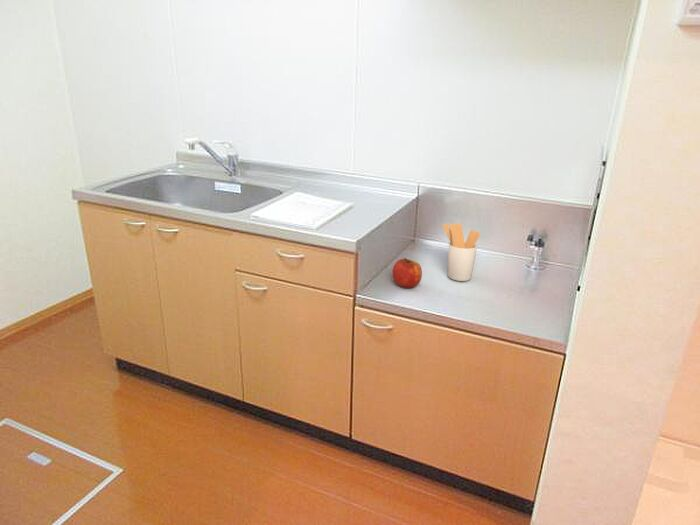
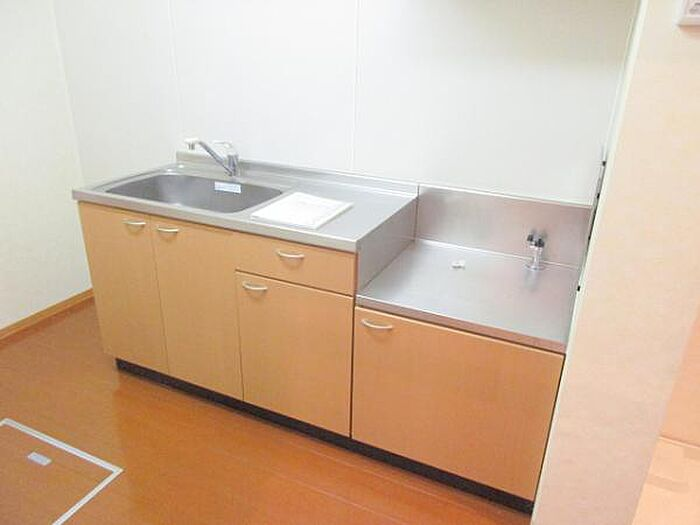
- utensil holder [442,222,481,282]
- apple [391,257,423,289]
